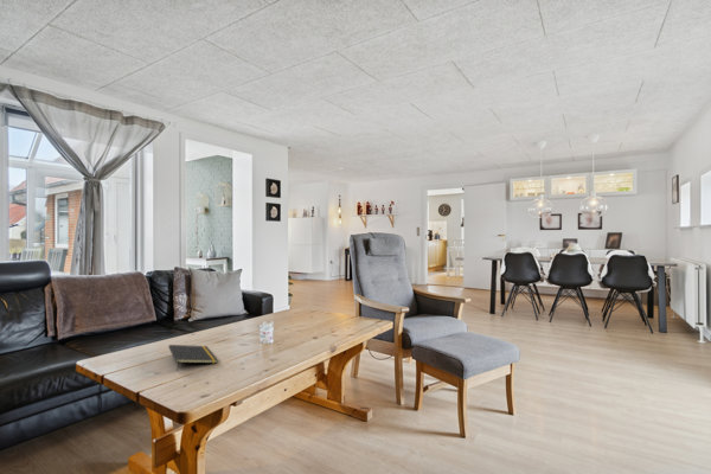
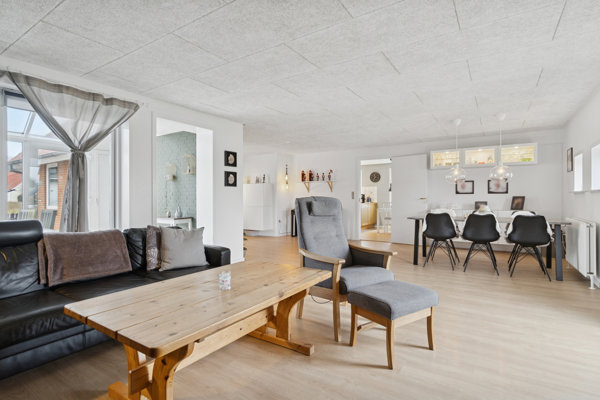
- notepad [167,344,219,372]
